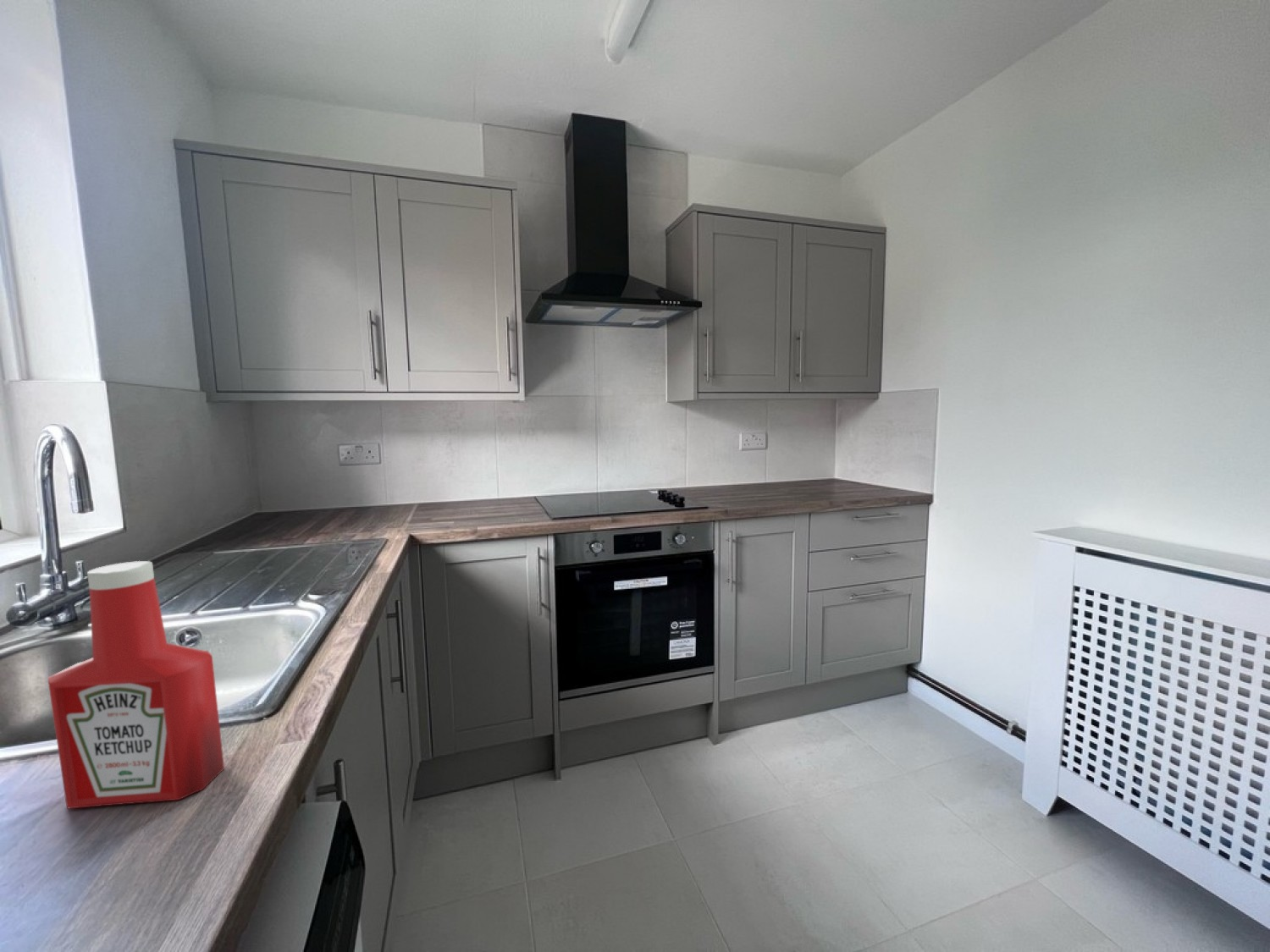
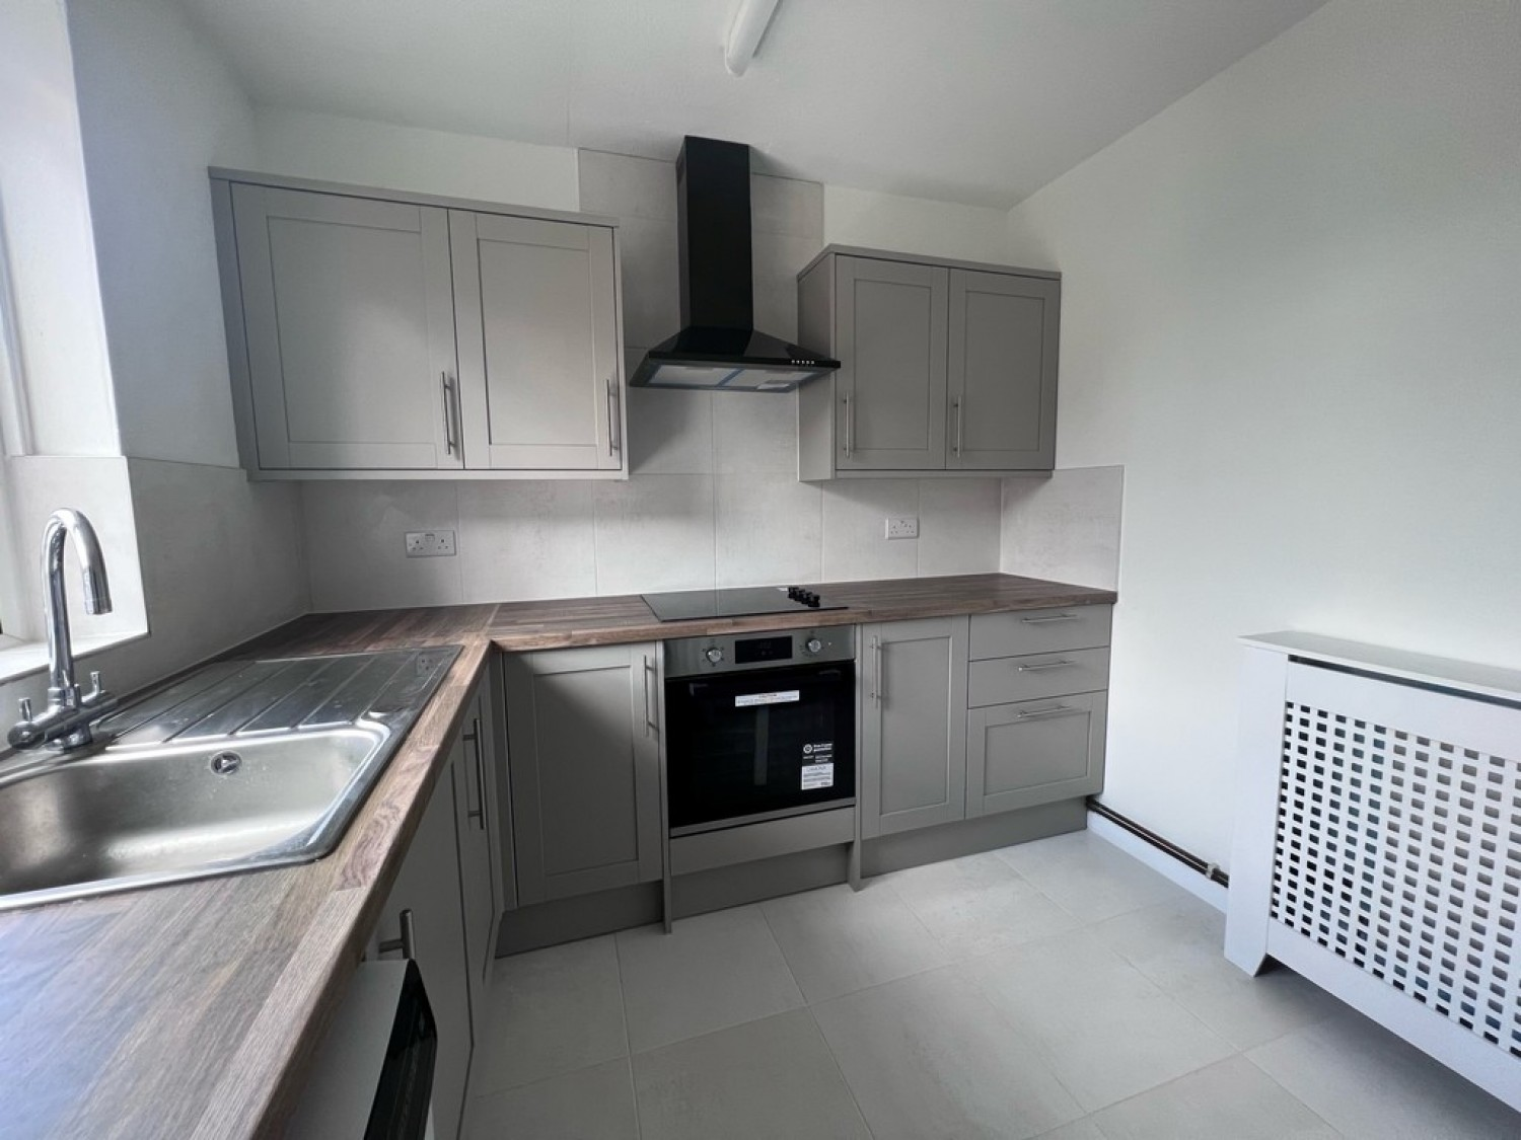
- soap bottle [47,560,225,810]
